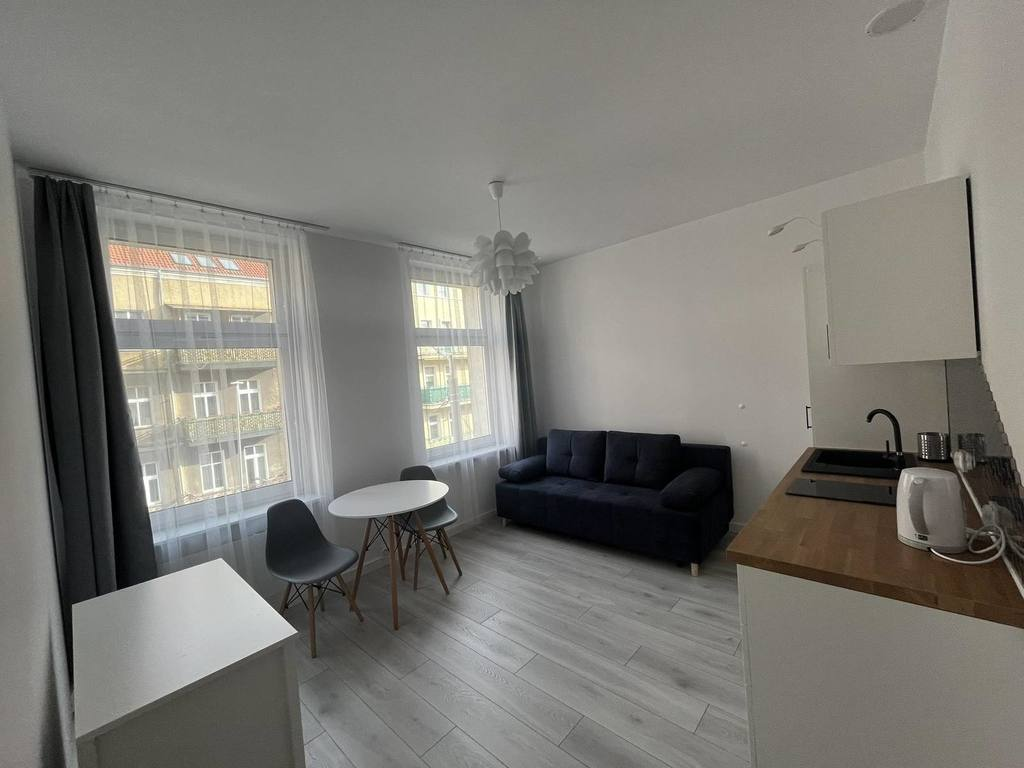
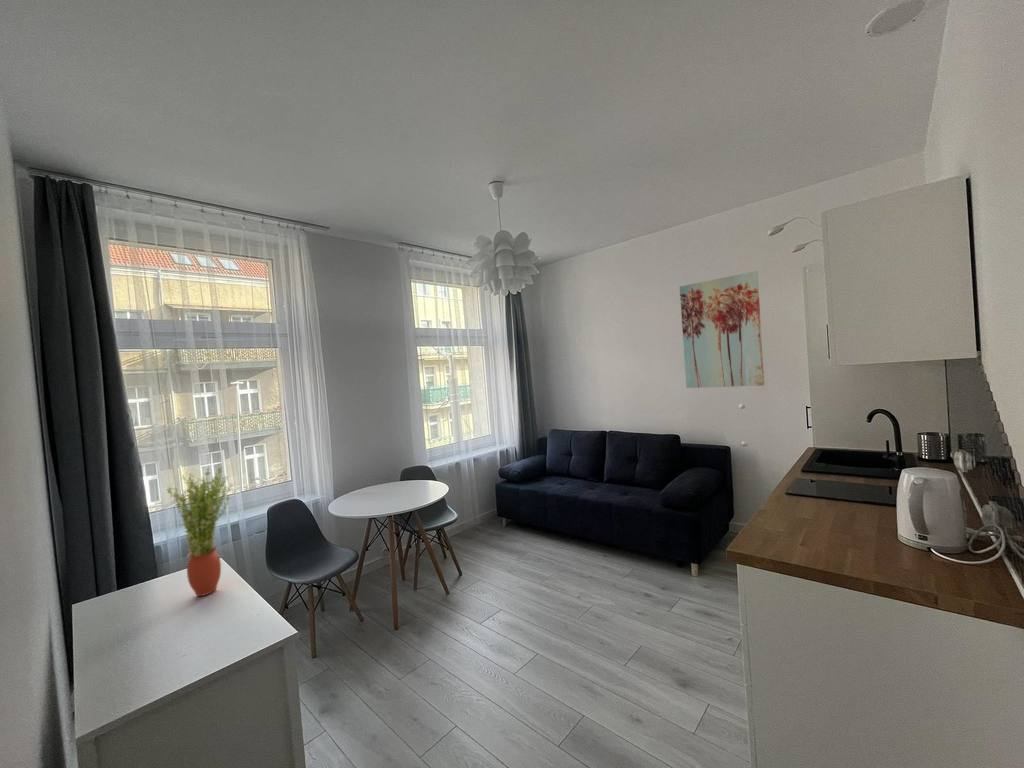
+ wall art [679,270,766,389]
+ potted plant [165,465,233,597]
